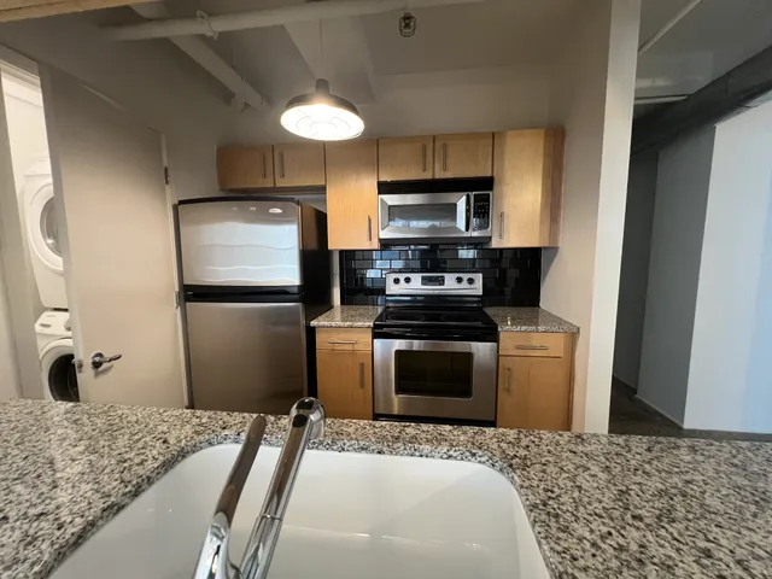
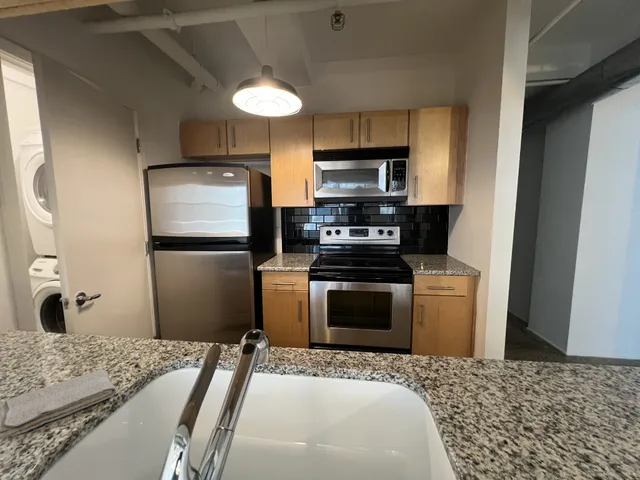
+ washcloth [0,369,117,439]
